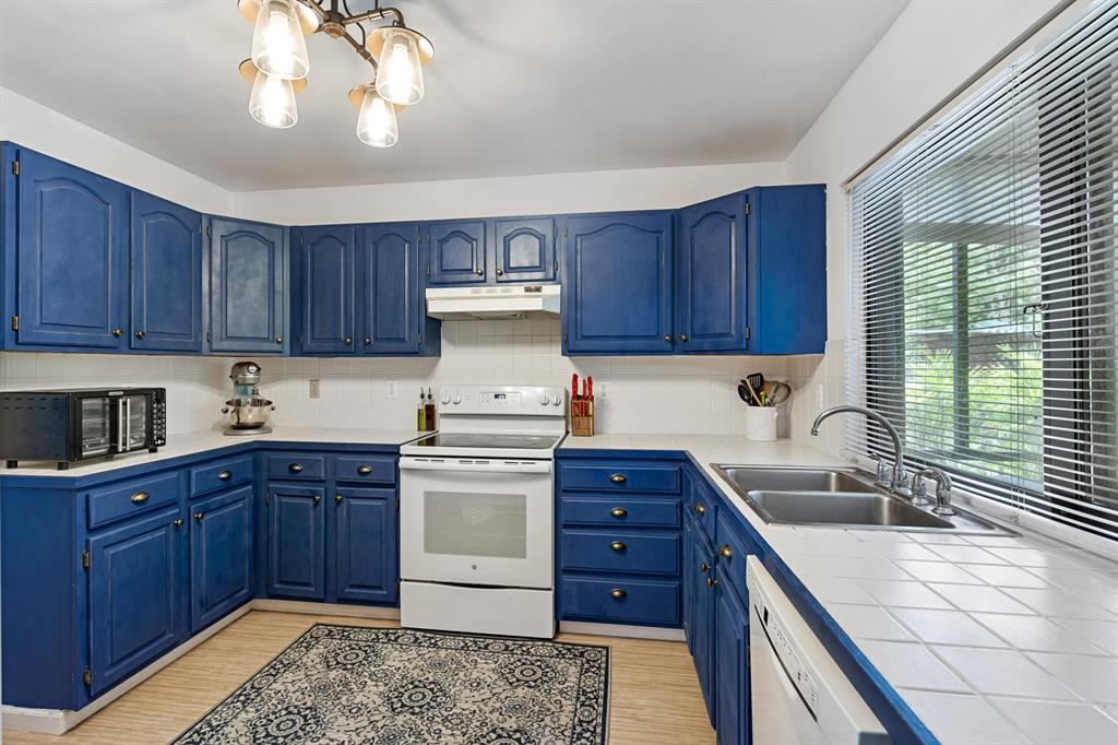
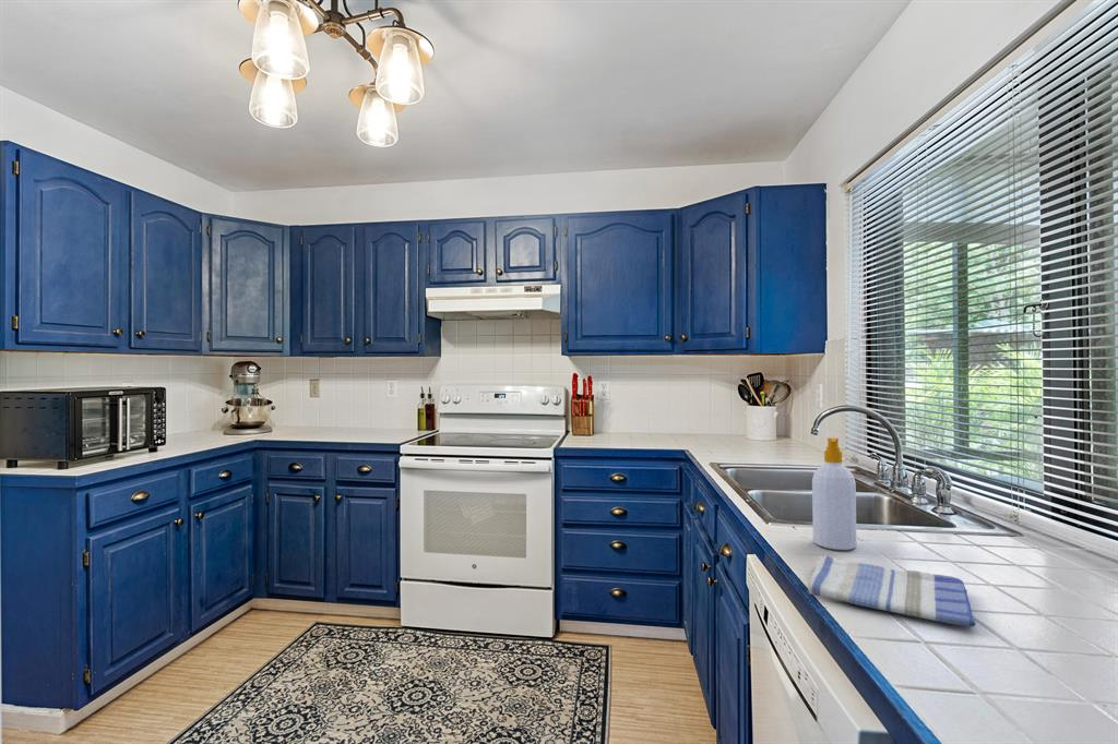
+ soap bottle [811,436,858,551]
+ dish towel [807,554,977,627]
